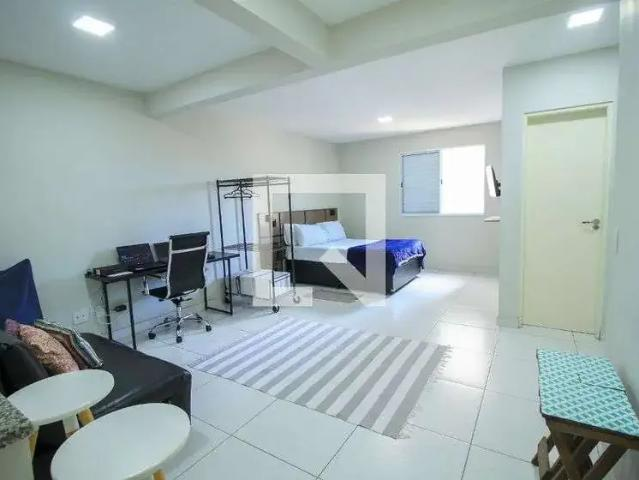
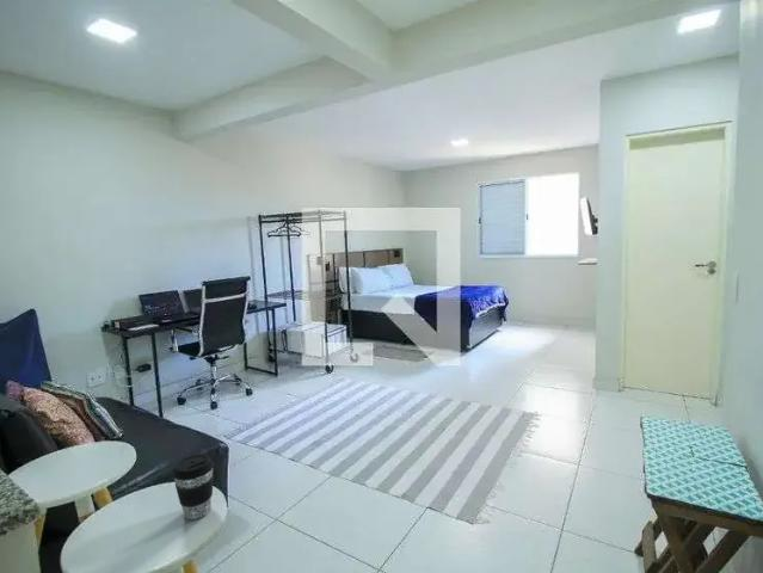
+ coffee cup [172,452,215,520]
